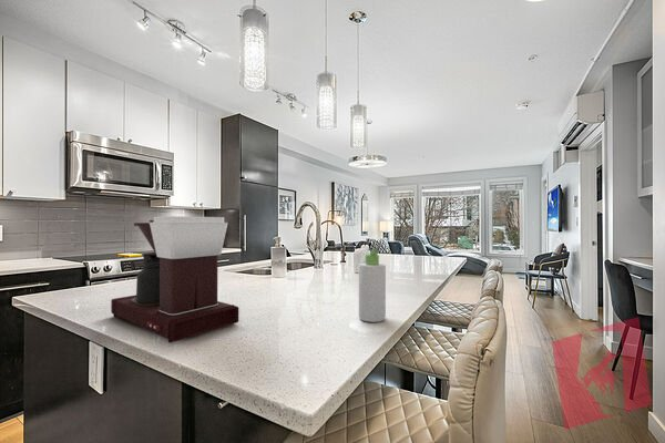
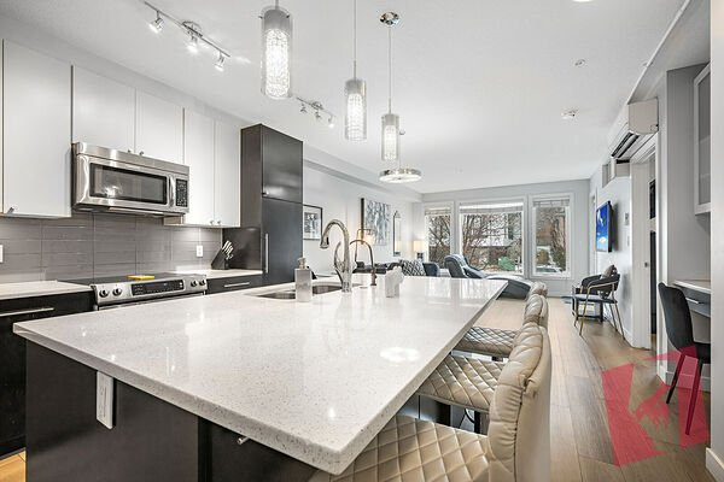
- bottle [358,244,387,323]
- coffee maker [110,215,239,343]
